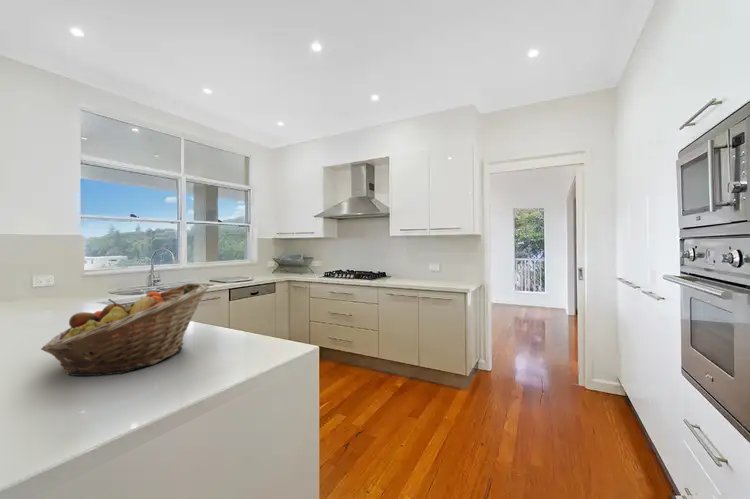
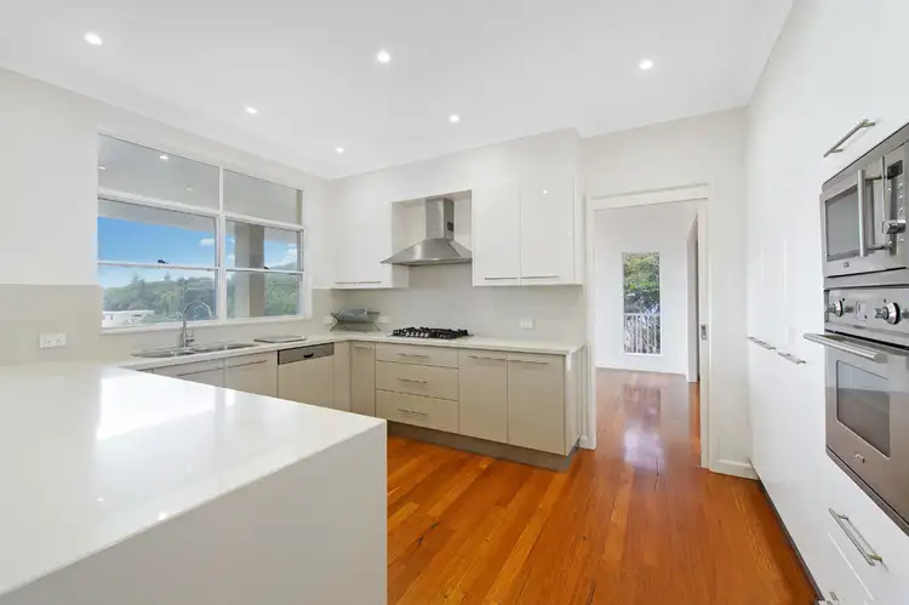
- fruit basket [40,282,210,377]
